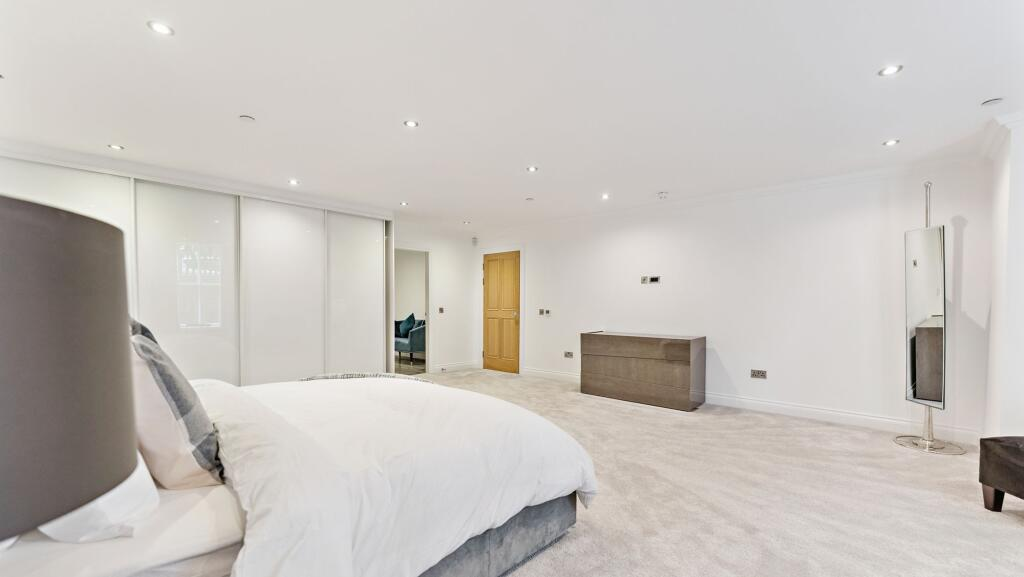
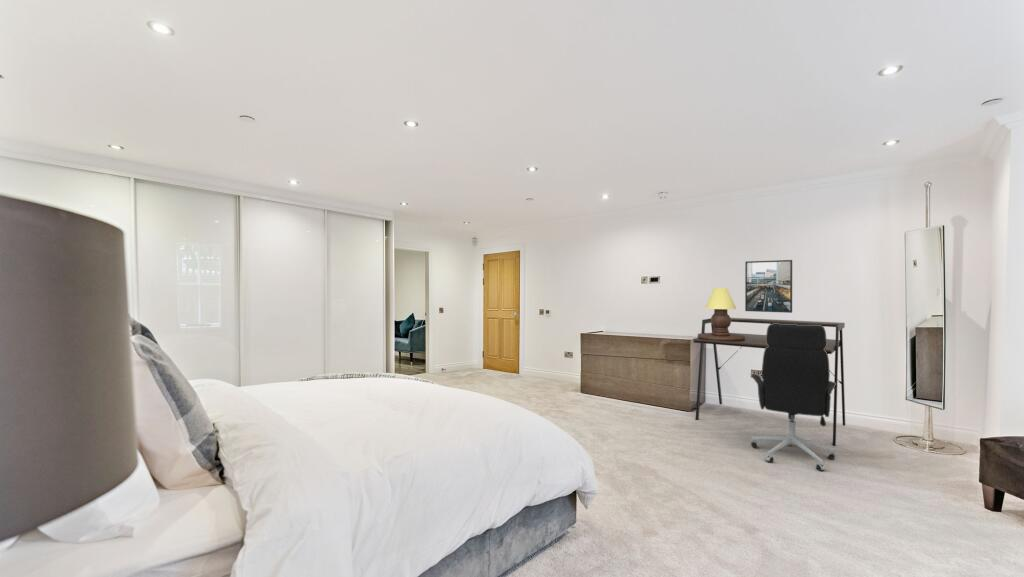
+ desk [692,317,846,447]
+ office chair [750,323,836,472]
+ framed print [744,259,793,314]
+ table lamp [697,287,745,341]
